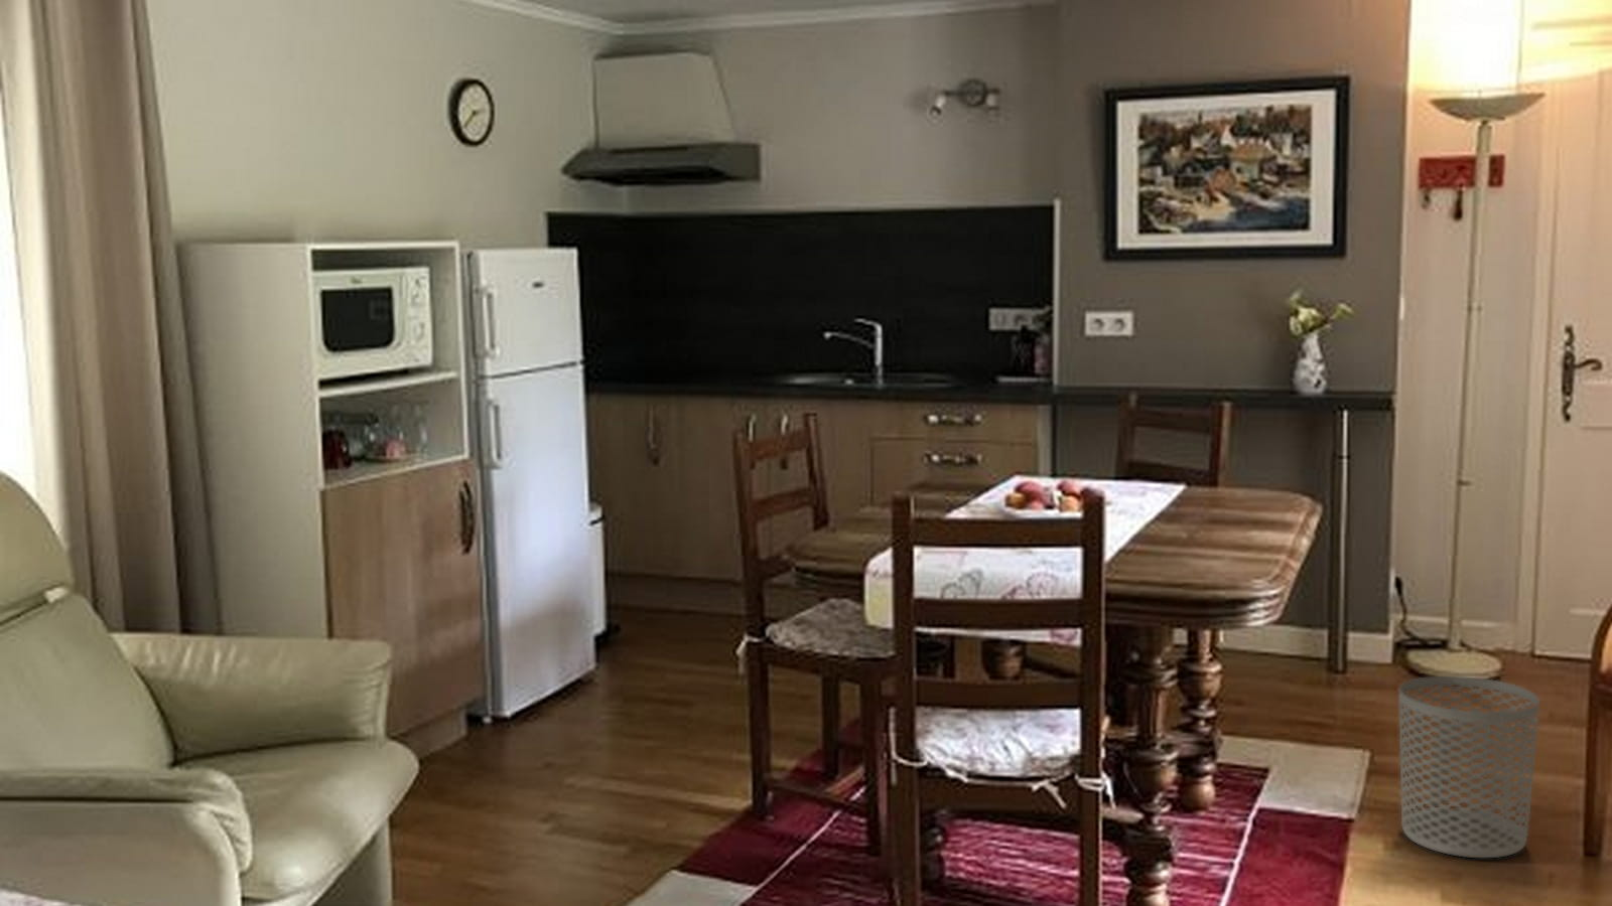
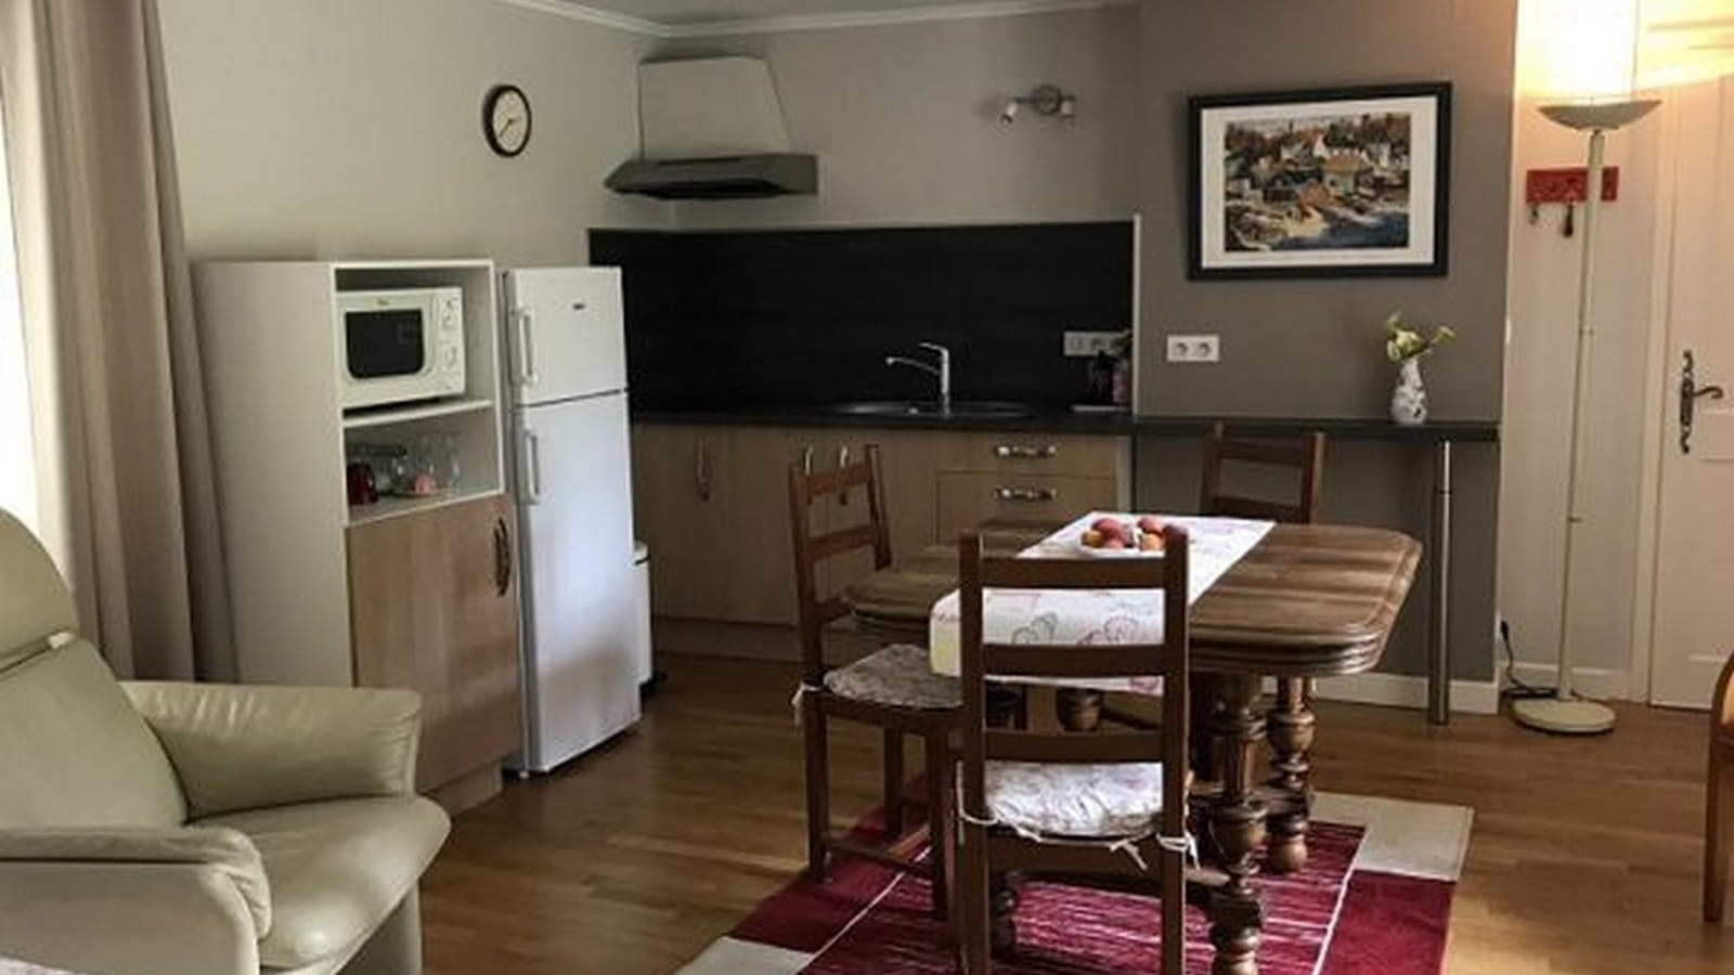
- waste bin [1397,676,1540,858]
